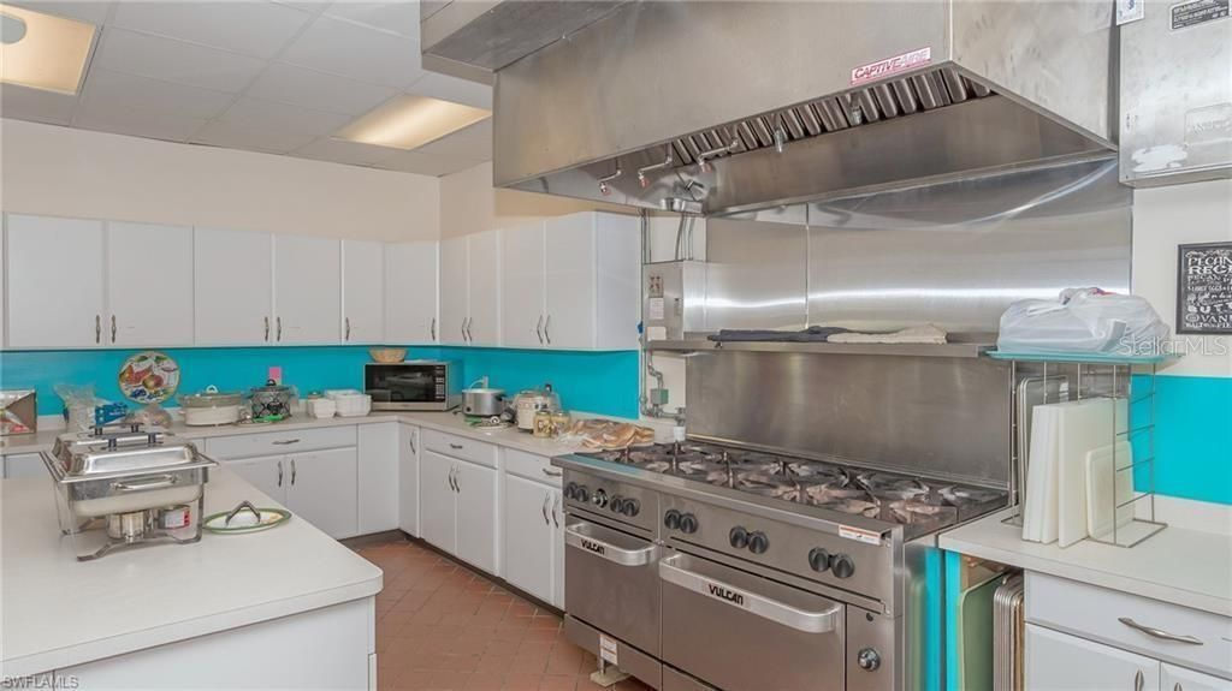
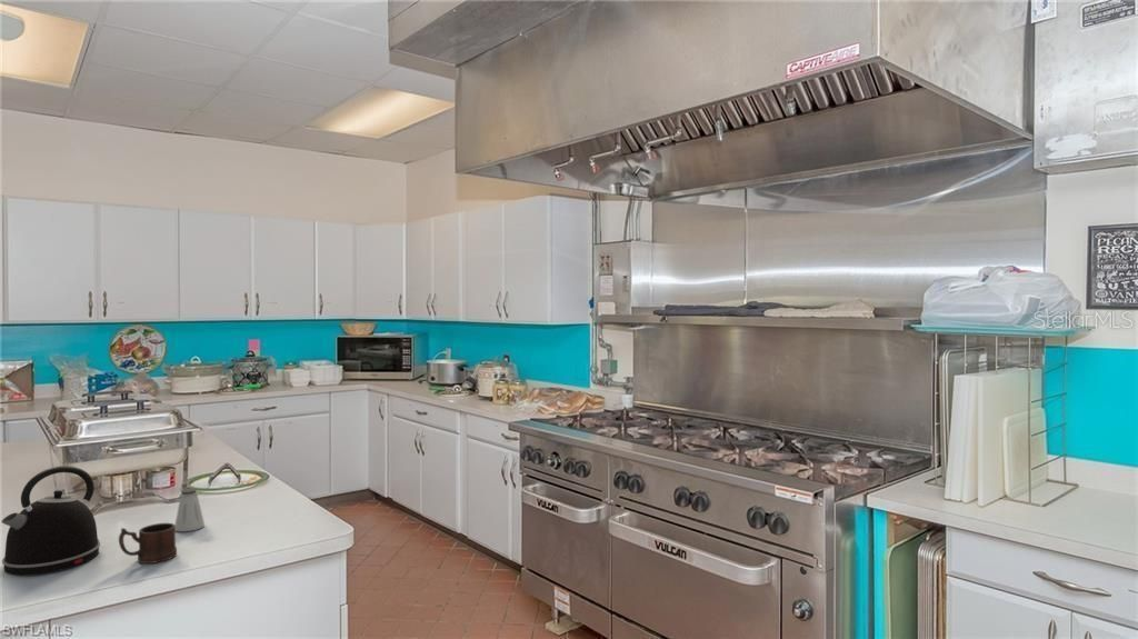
+ saltshaker [174,488,206,532]
+ mug [118,522,178,565]
+ kettle [0,465,101,577]
